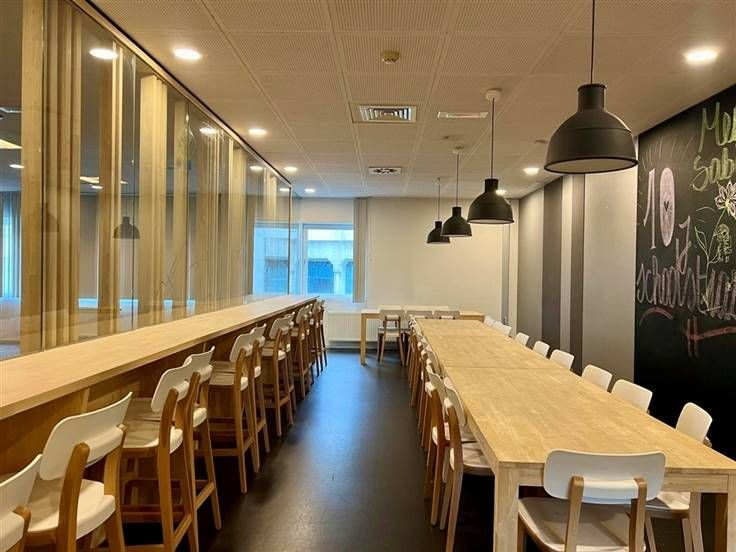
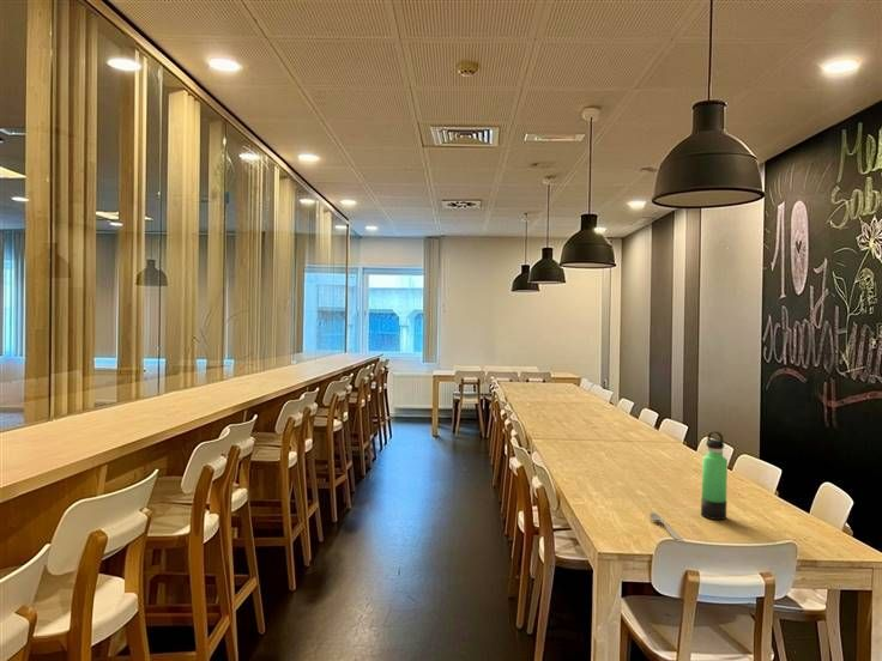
+ thermos bottle [700,430,729,521]
+ spoon [648,511,683,541]
